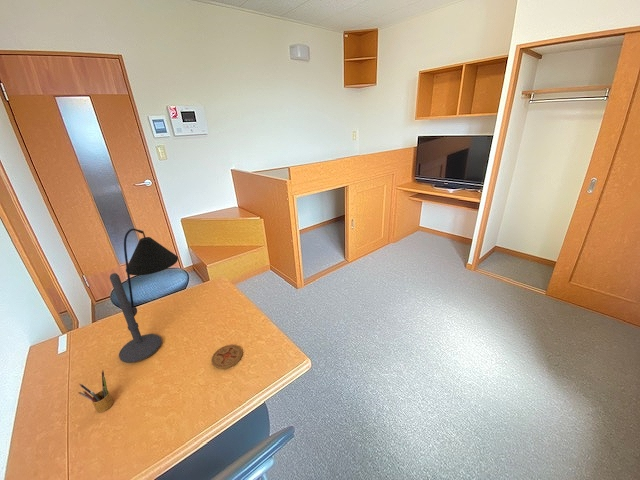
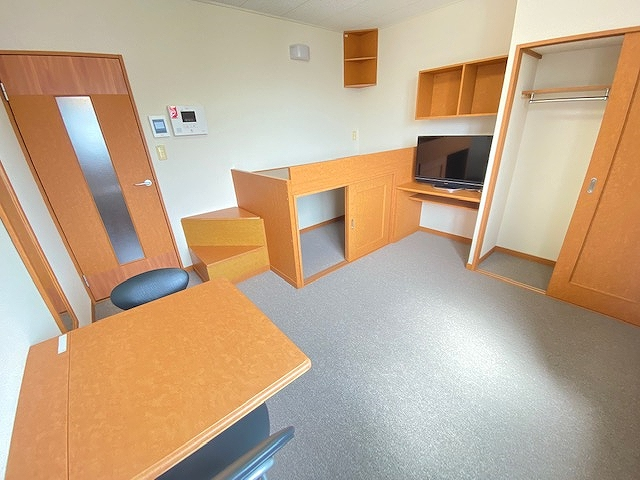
- desk lamp [109,228,179,364]
- pencil box [78,369,114,413]
- coaster [211,344,243,370]
